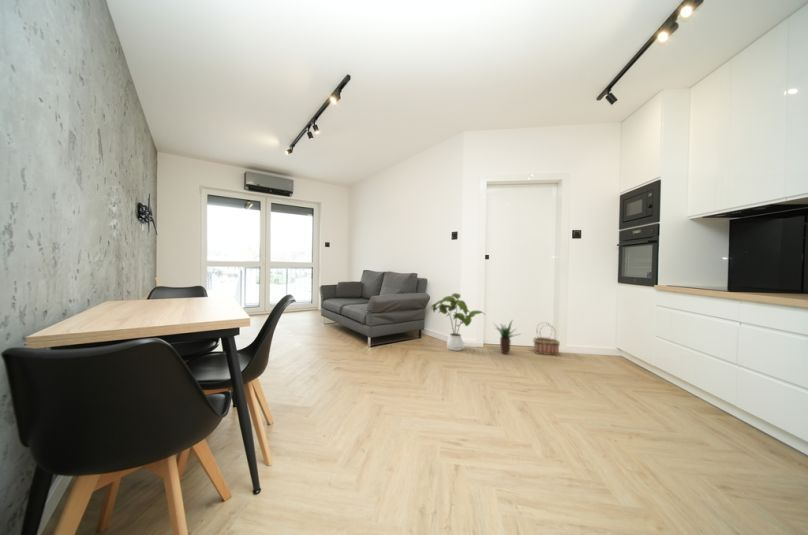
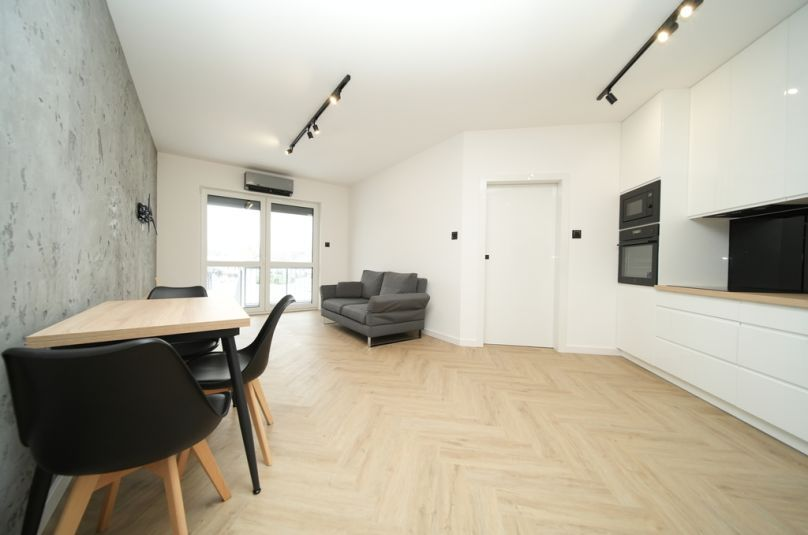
- basket [532,321,561,356]
- house plant [430,292,485,352]
- potted plant [492,318,520,355]
